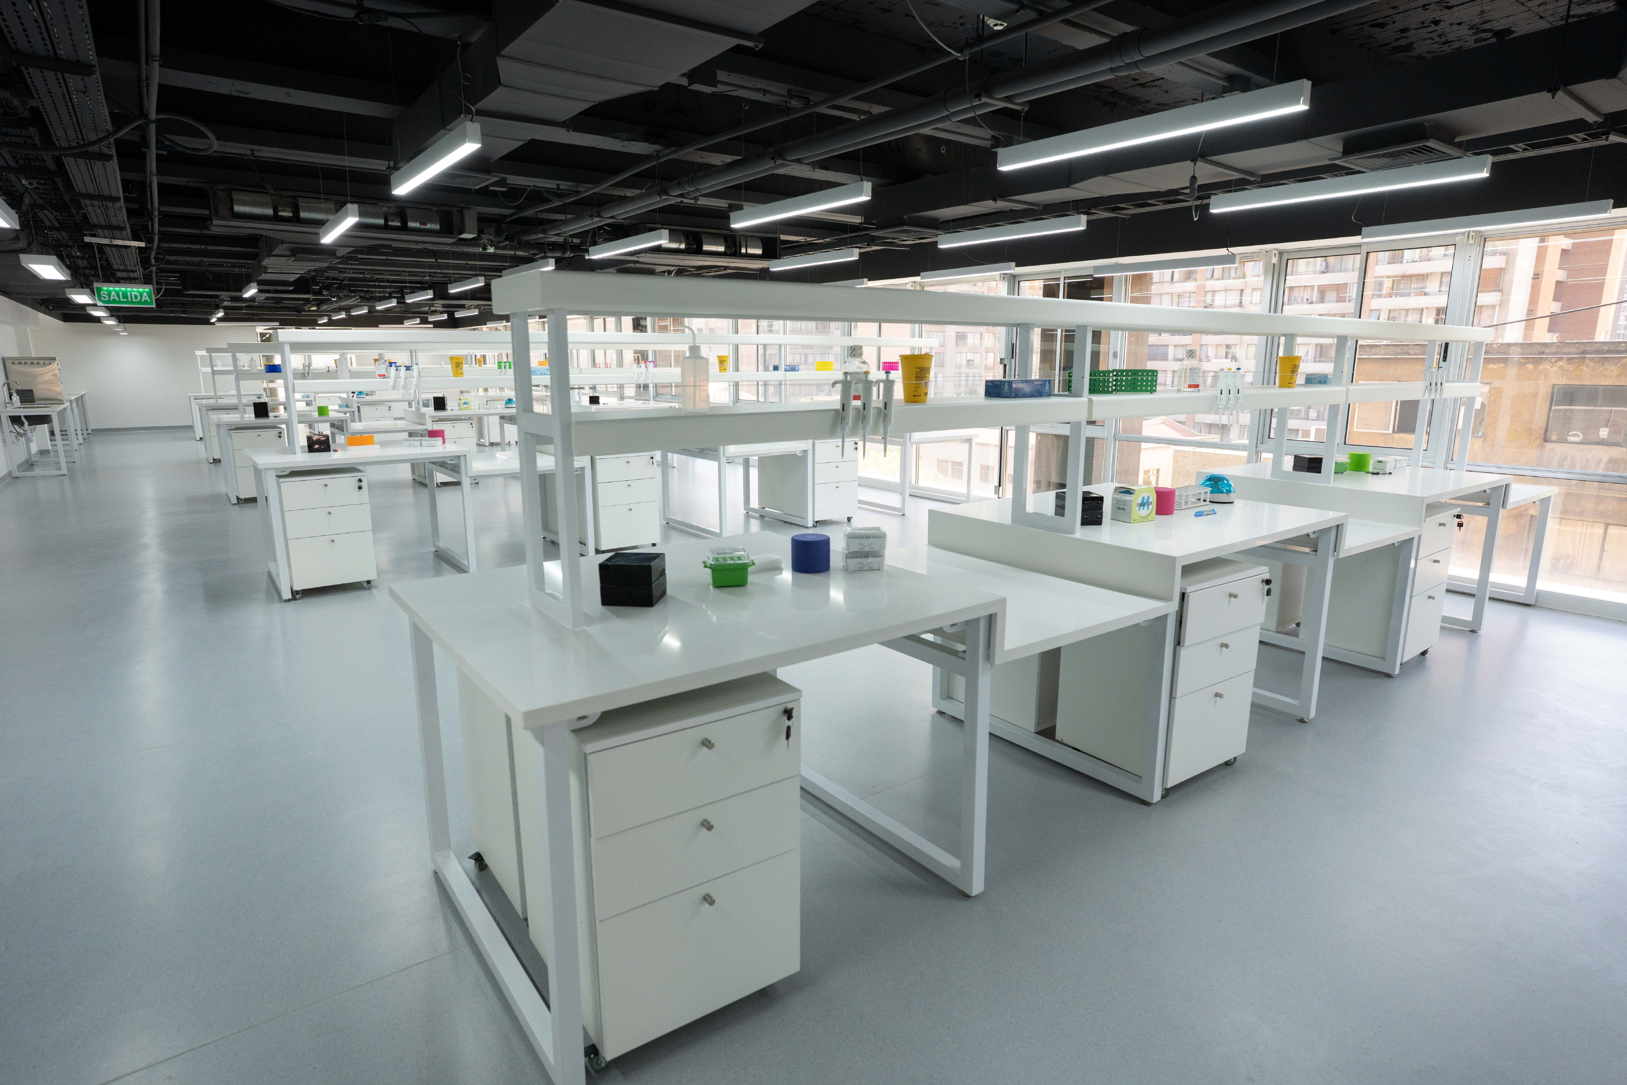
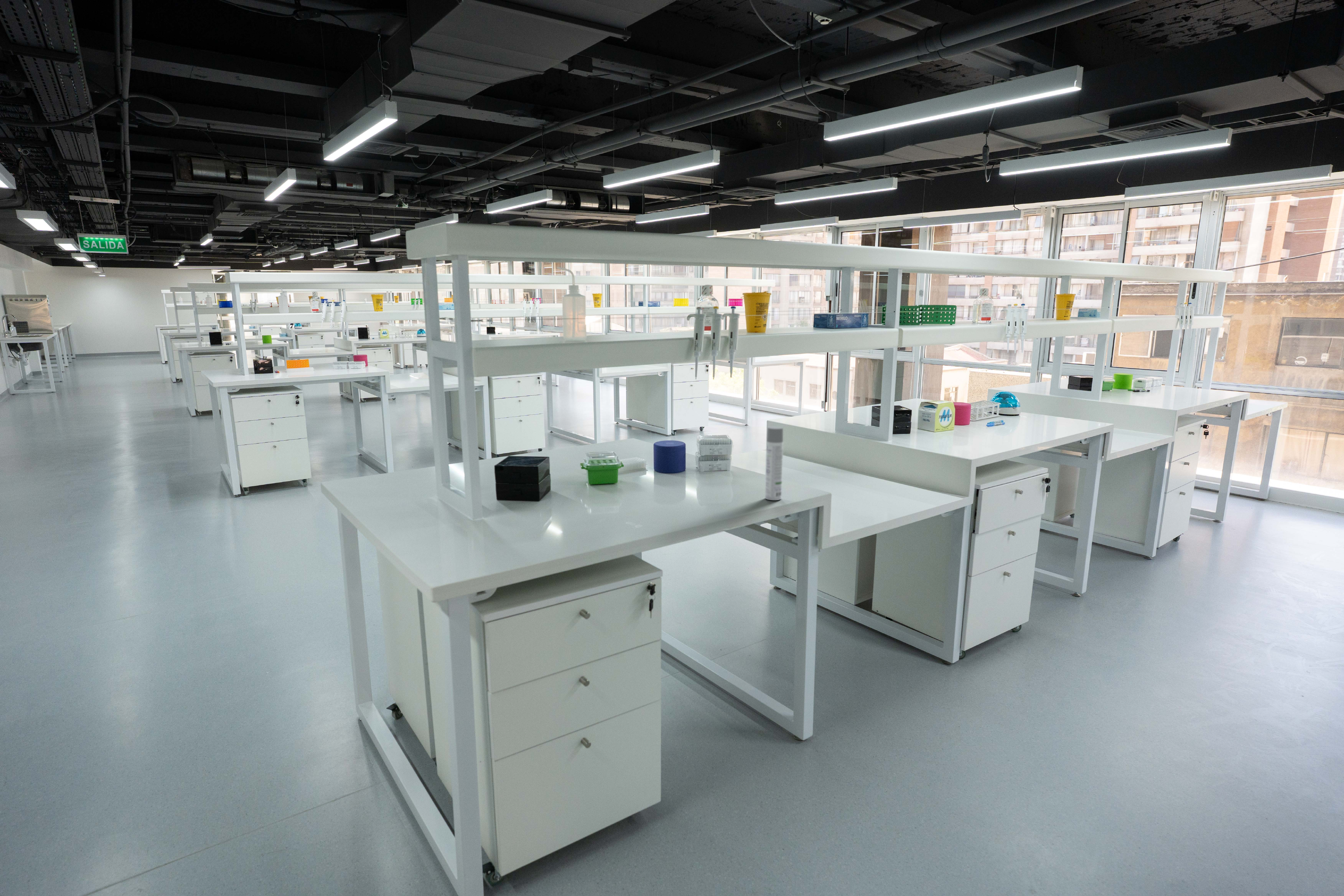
+ spray bottle [765,426,784,501]
